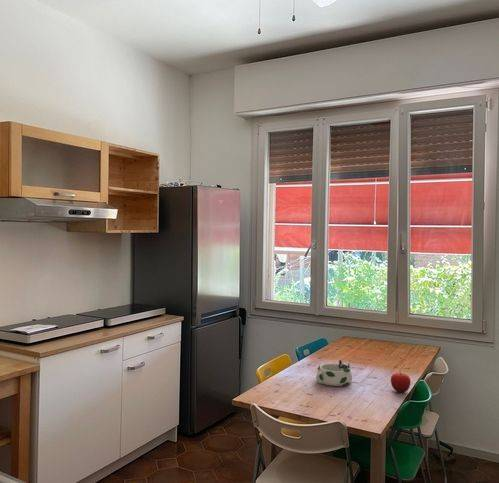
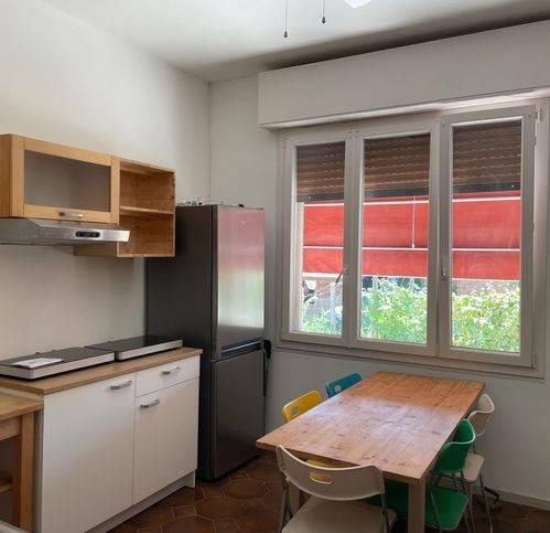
- fruit [390,370,411,394]
- bowl [315,359,353,387]
